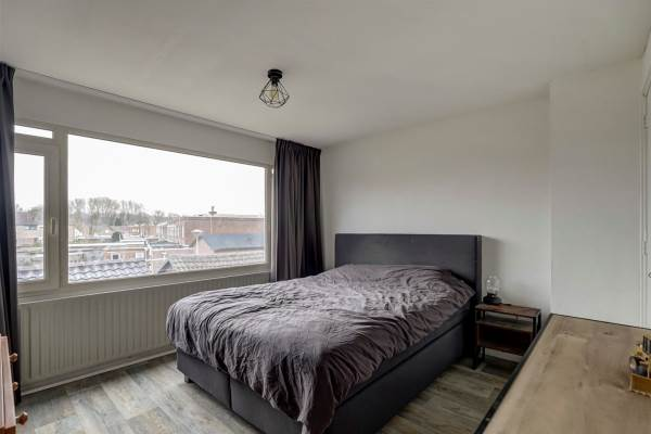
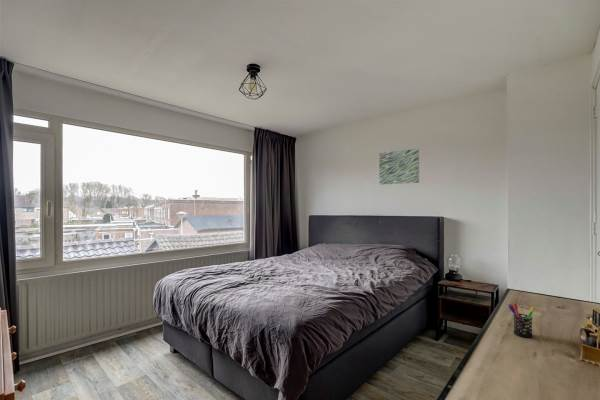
+ wall art [378,147,420,185]
+ pen holder [508,302,535,339]
